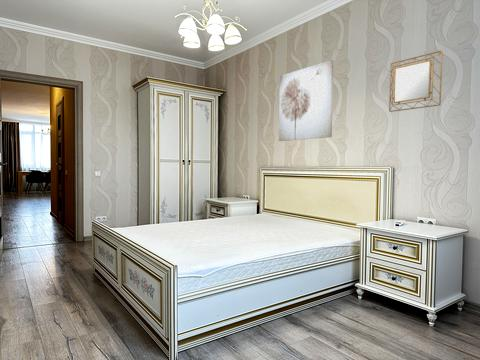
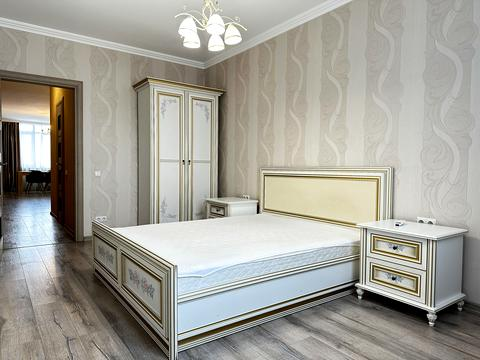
- wall art [278,59,334,142]
- home mirror [388,50,443,113]
